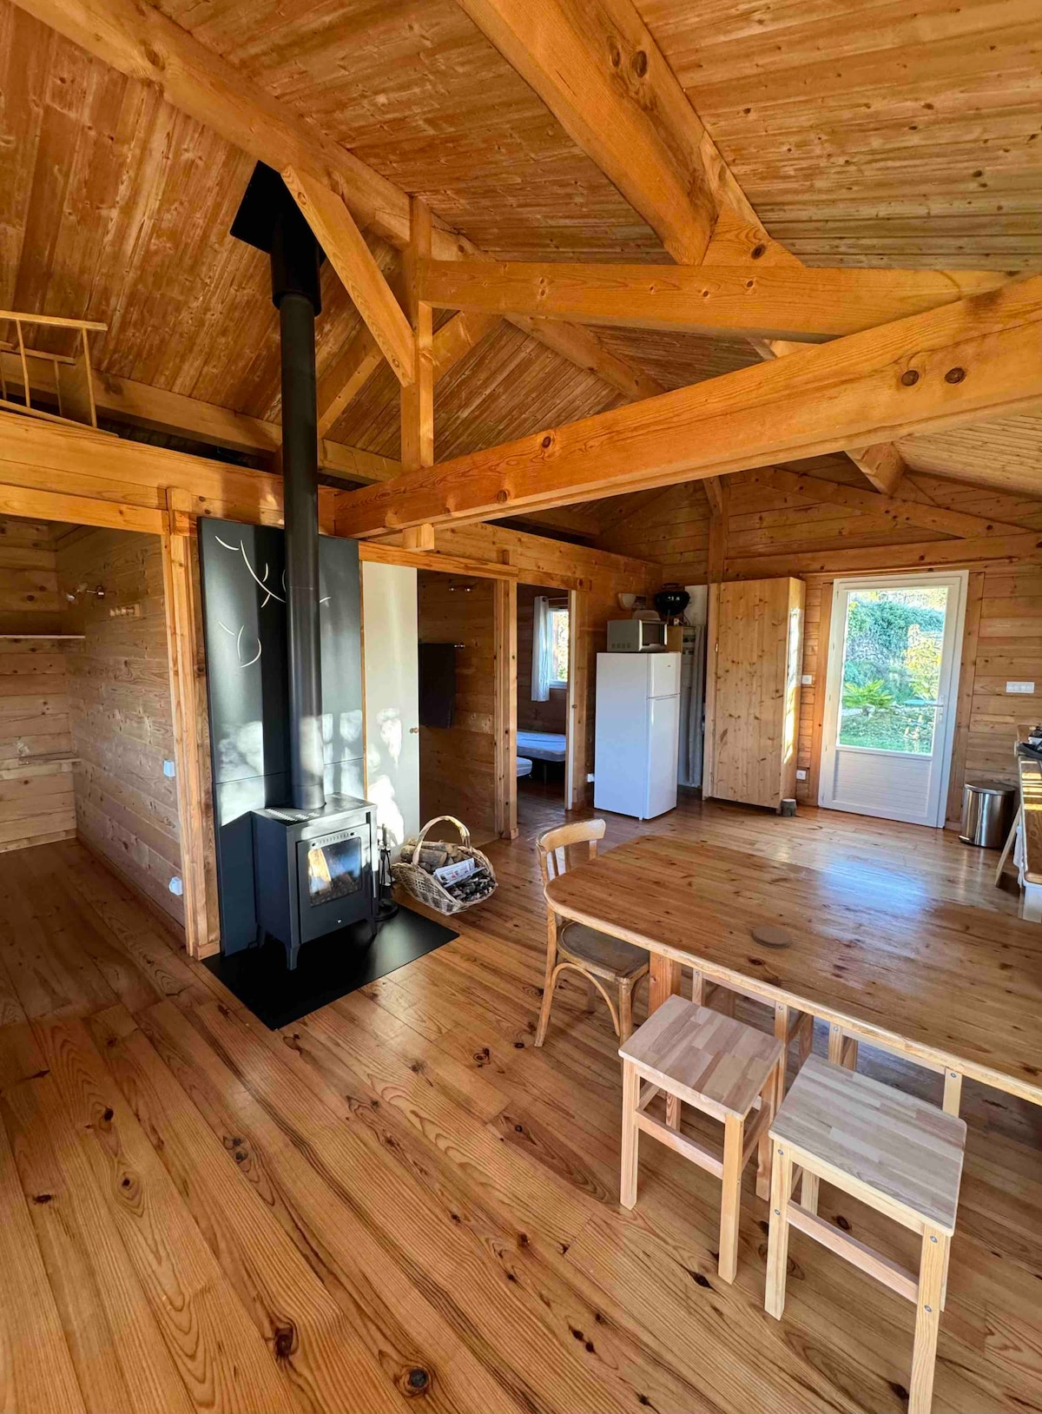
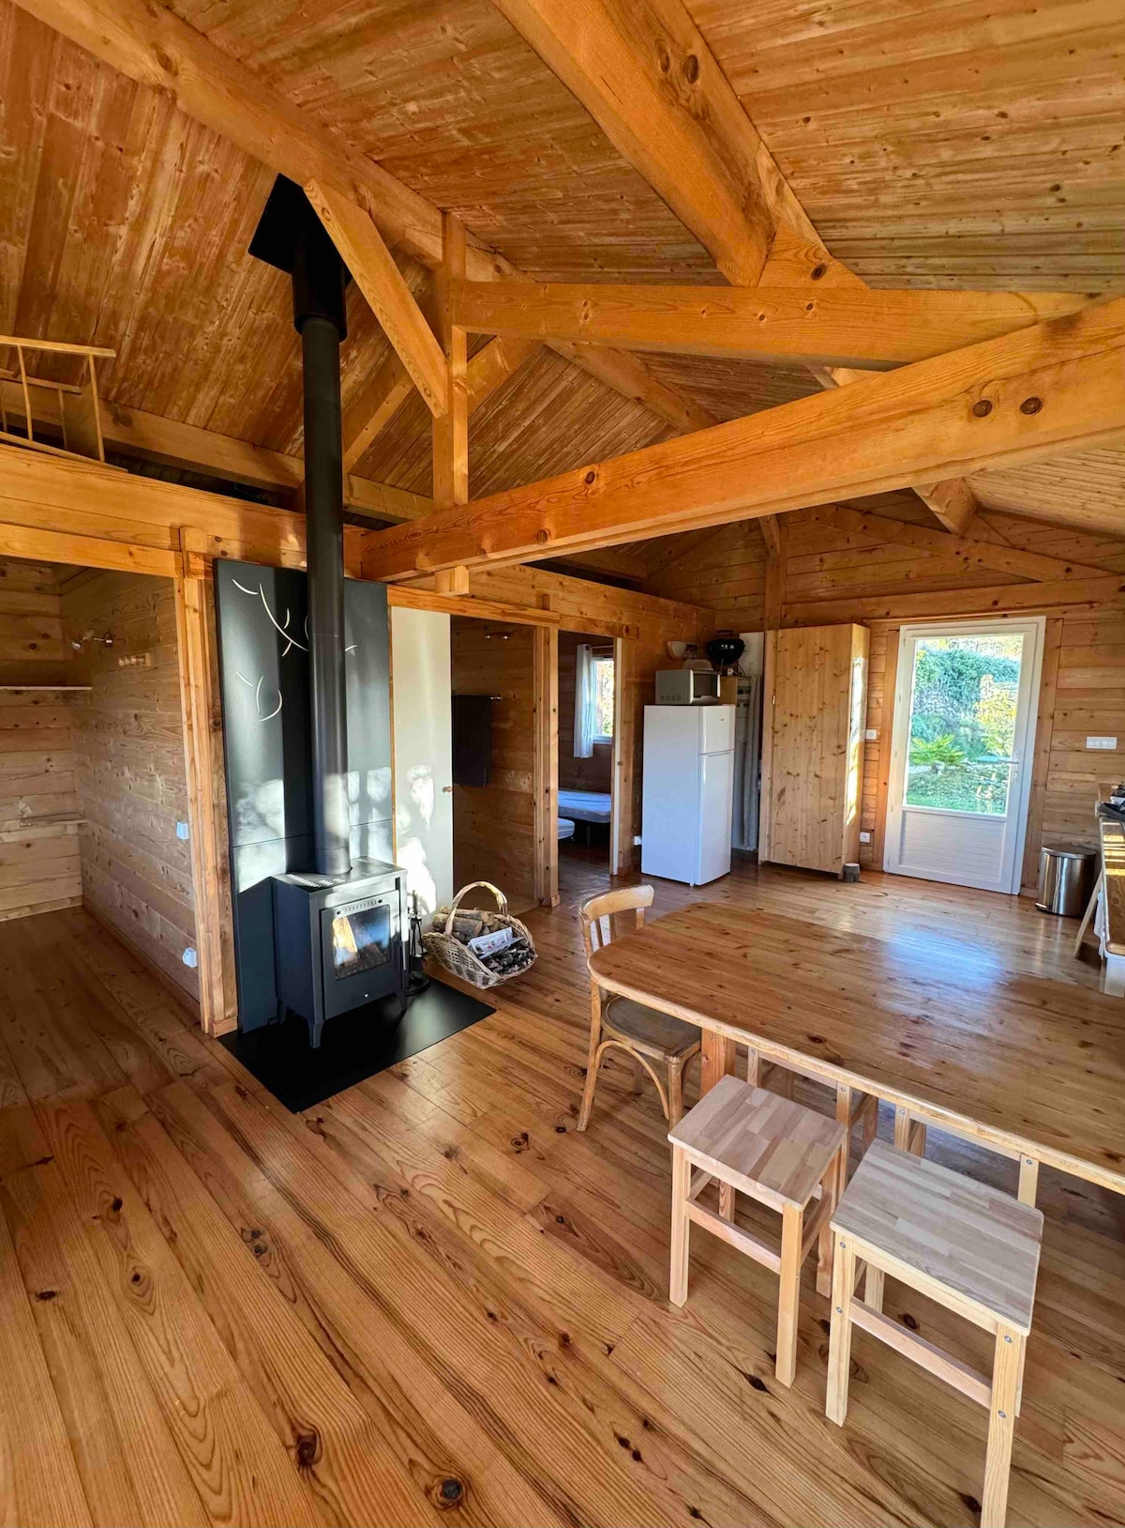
- coaster [752,925,792,950]
